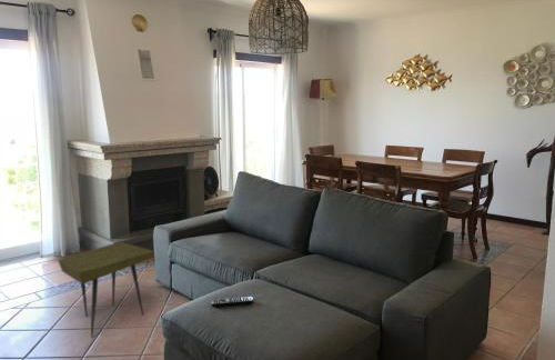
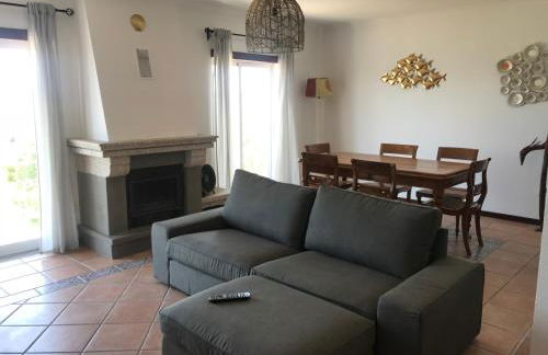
- side table [57,241,155,338]
